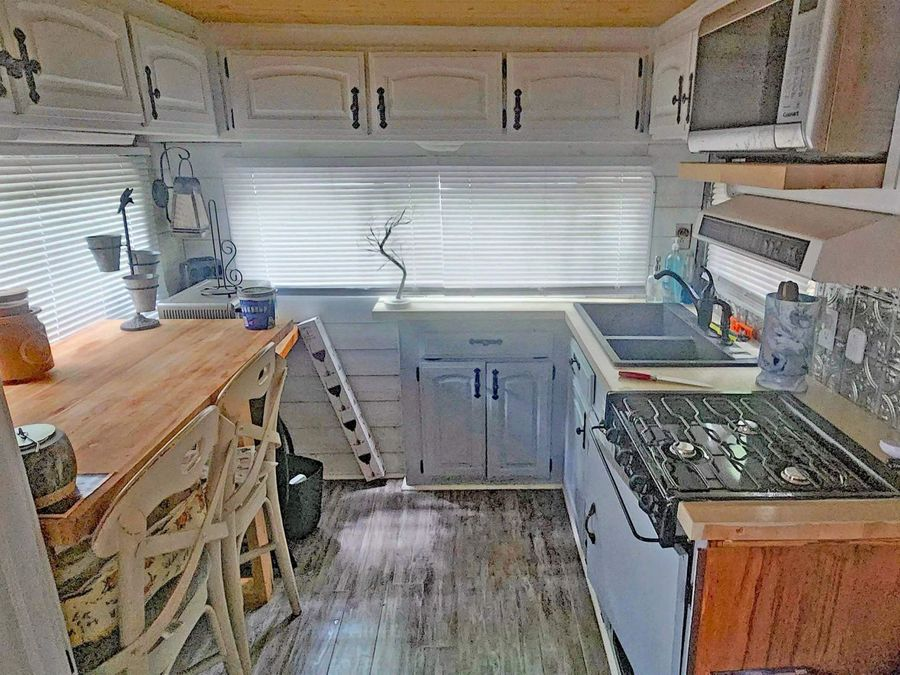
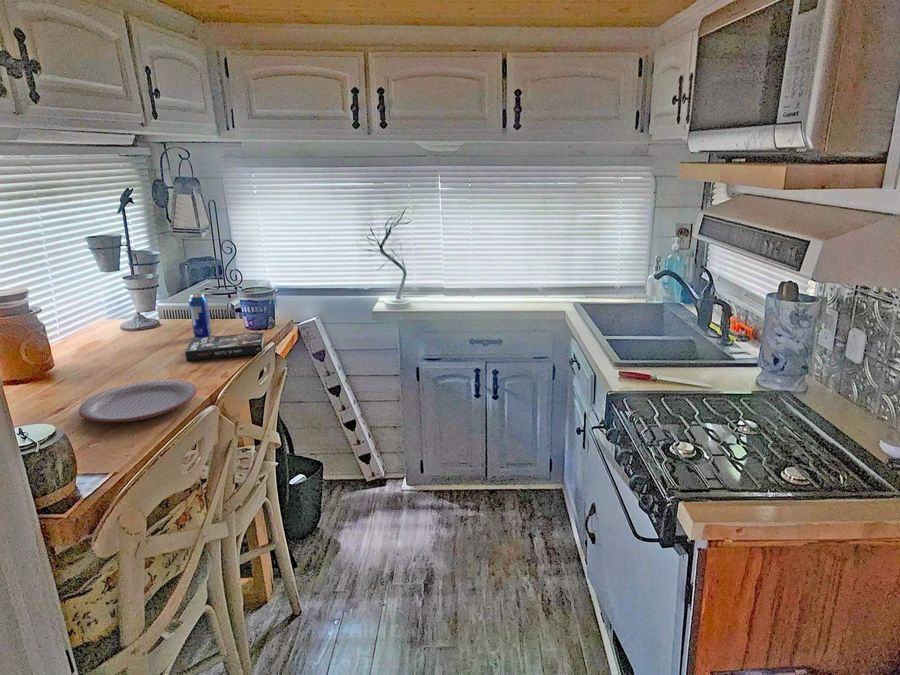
+ book [184,331,265,362]
+ plate [78,378,198,423]
+ beverage can [188,293,213,338]
